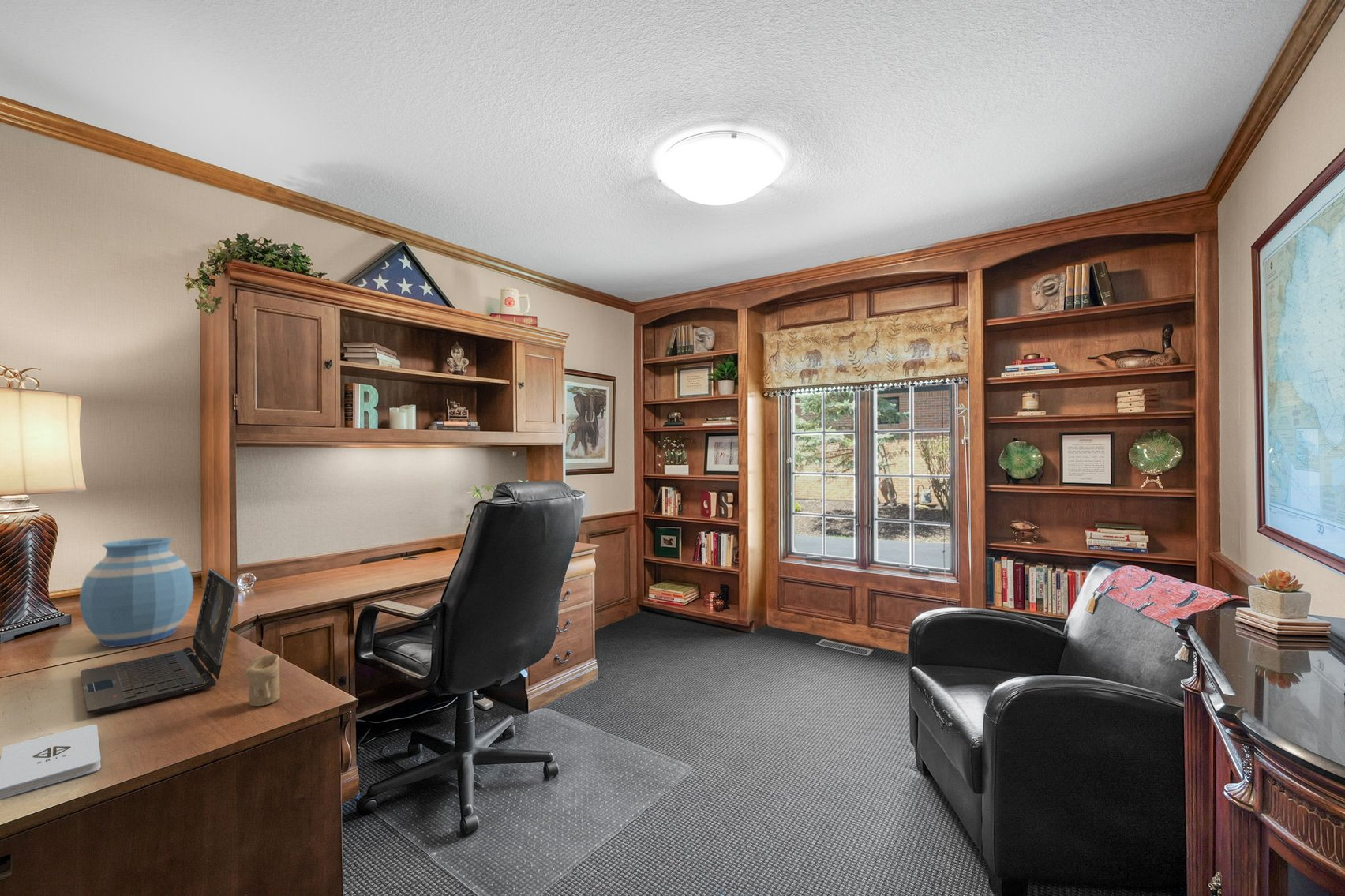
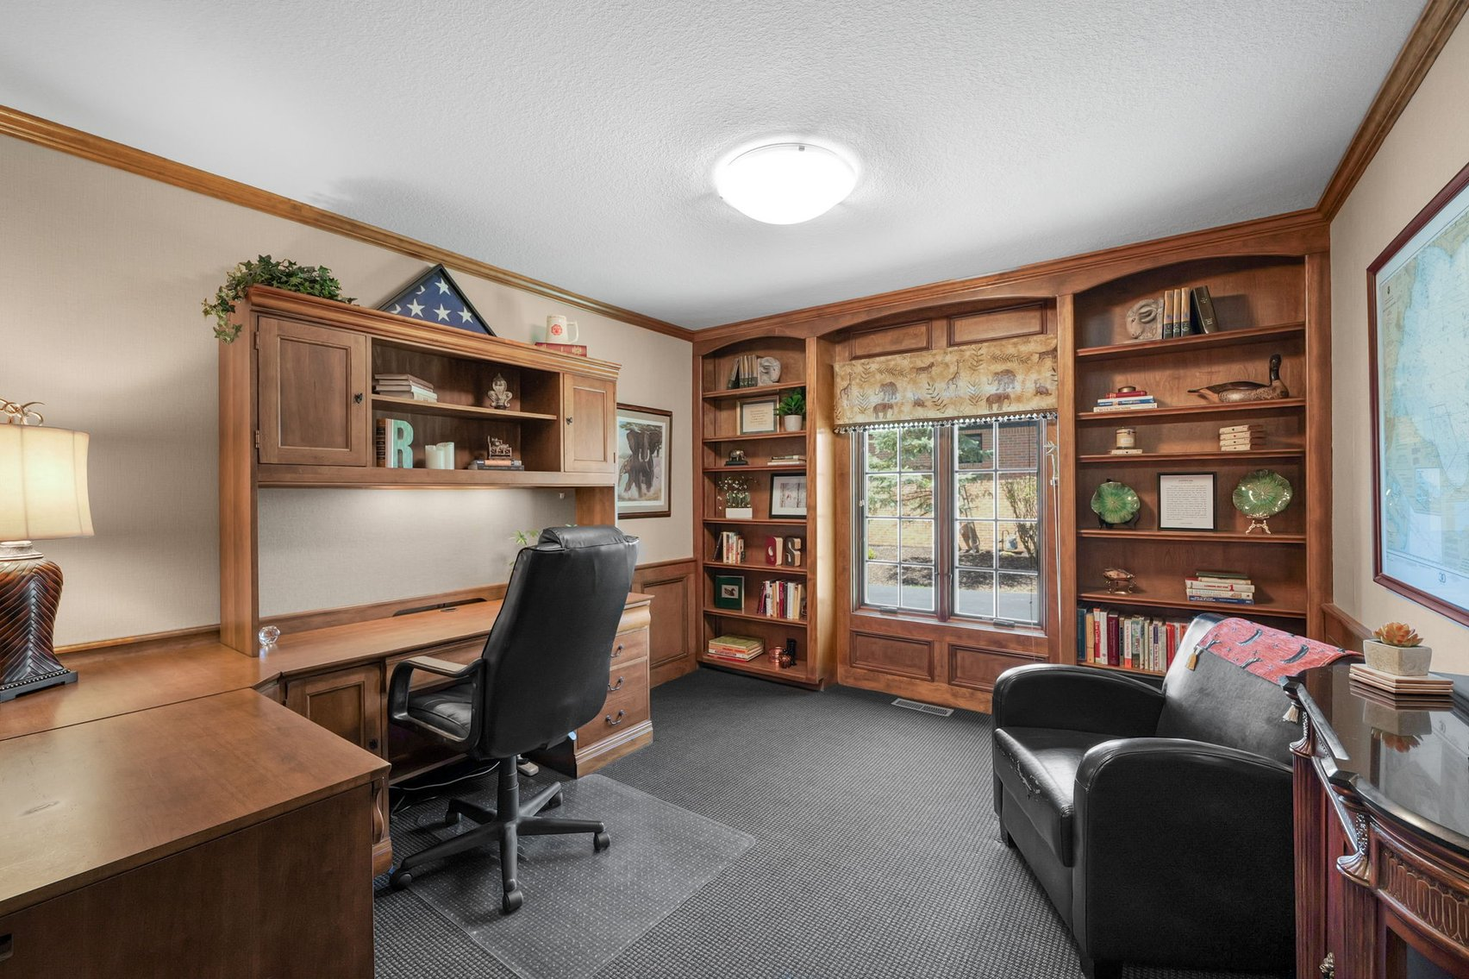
- notepad [0,724,102,800]
- laptop computer [80,568,239,714]
- candle [245,654,280,707]
- vase [79,537,194,648]
